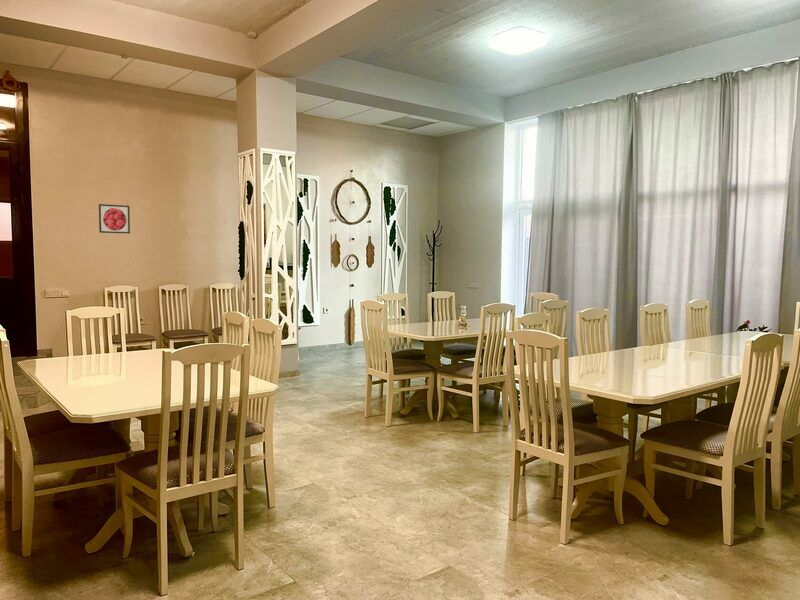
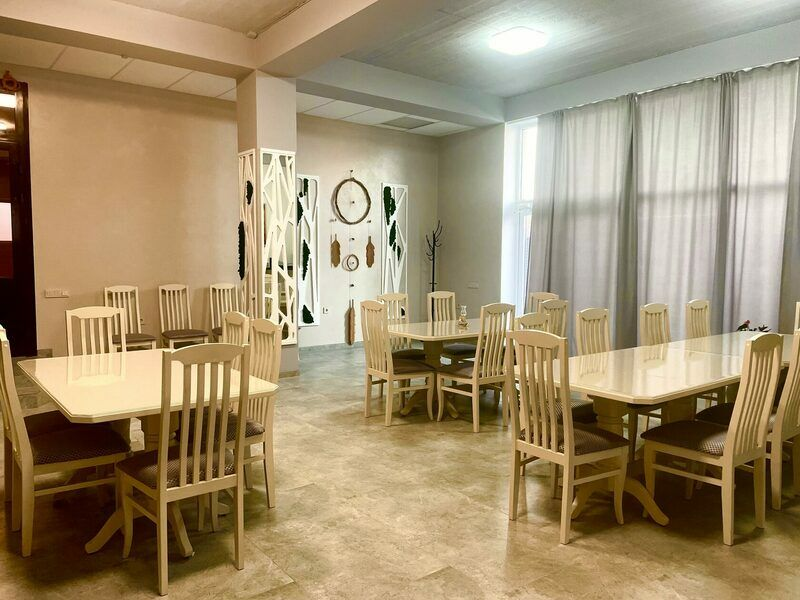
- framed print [98,203,131,235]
